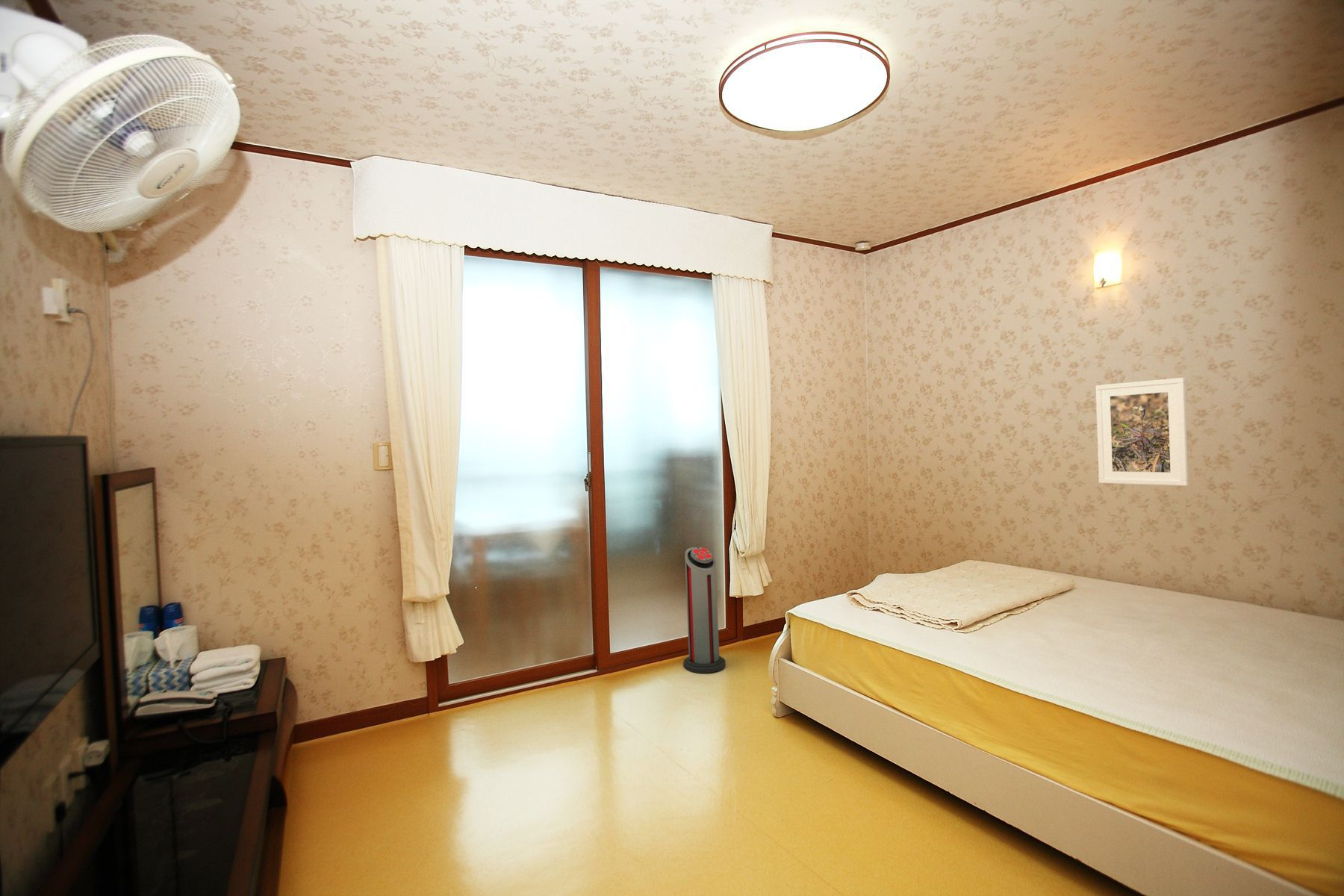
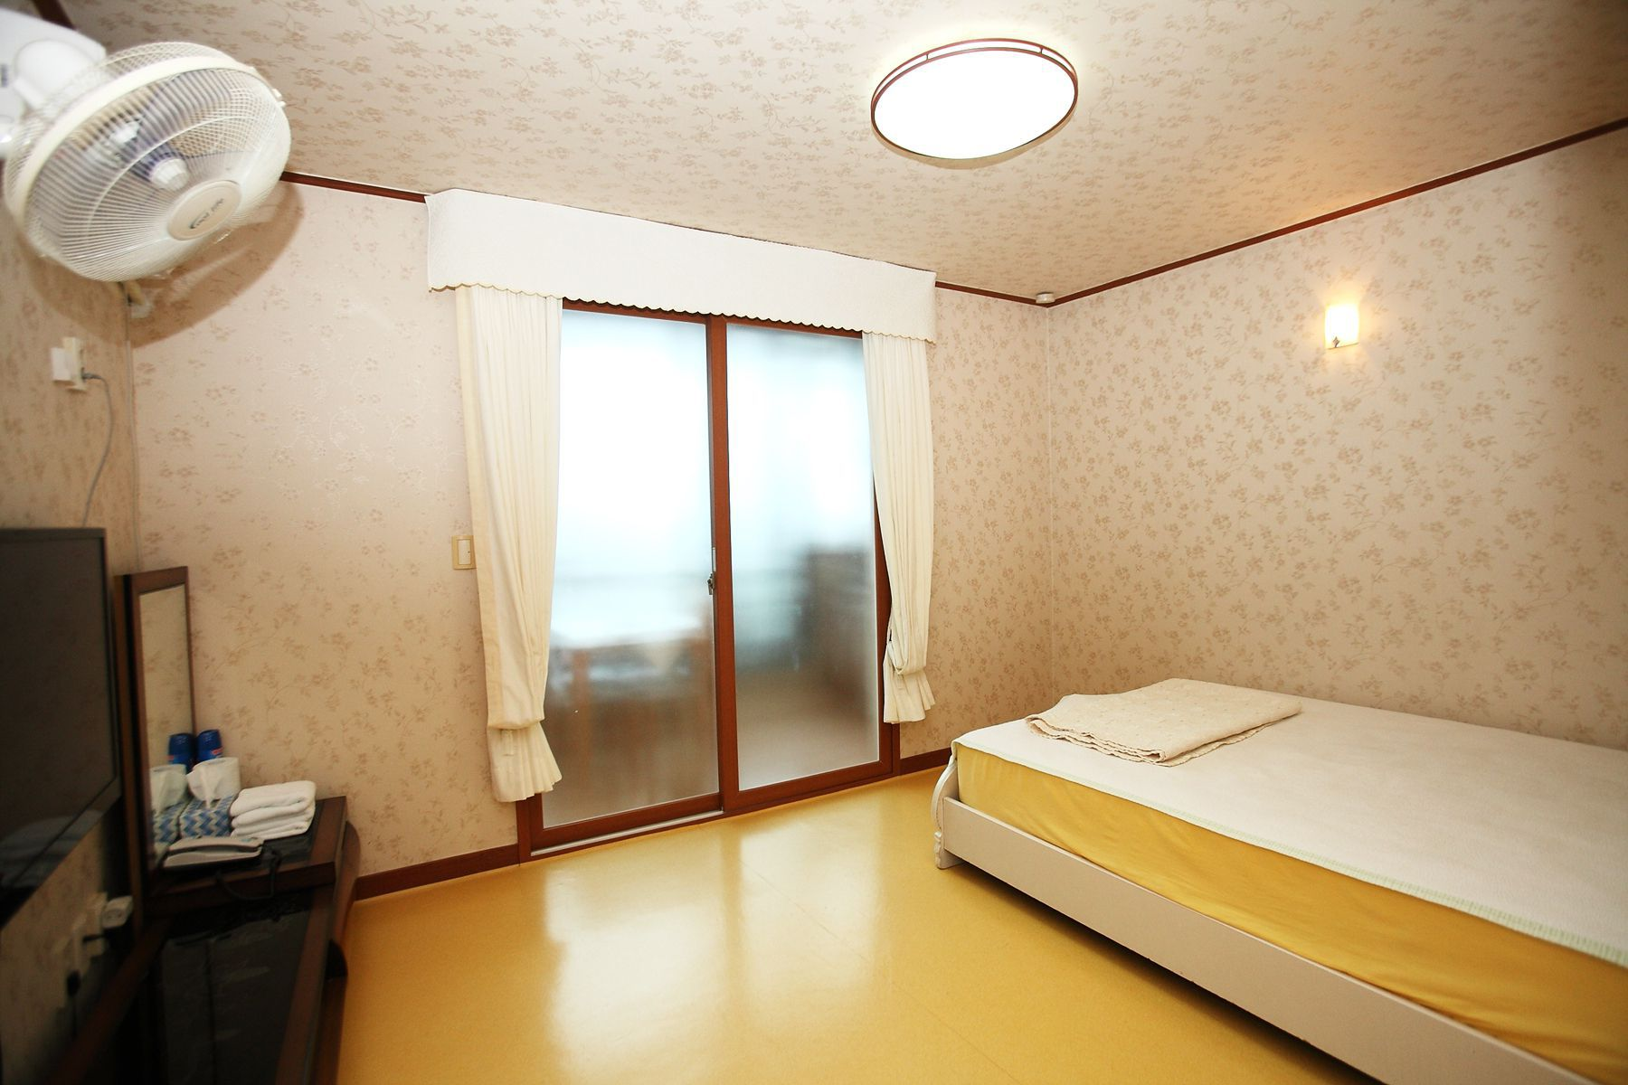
- air purifier [682,547,727,674]
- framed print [1095,377,1189,487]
